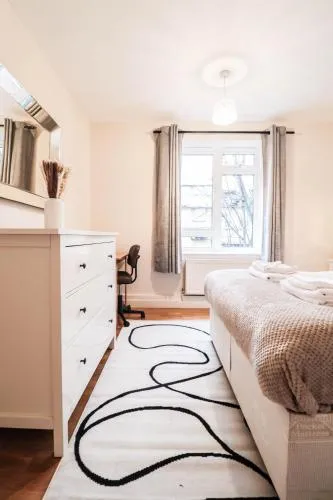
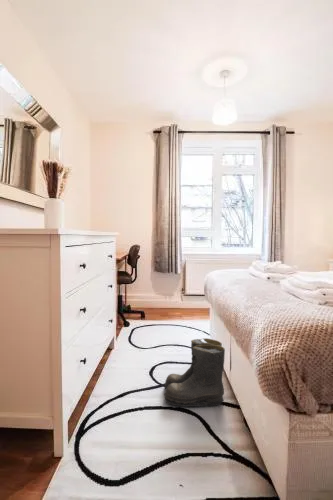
+ boots [163,337,226,408]
